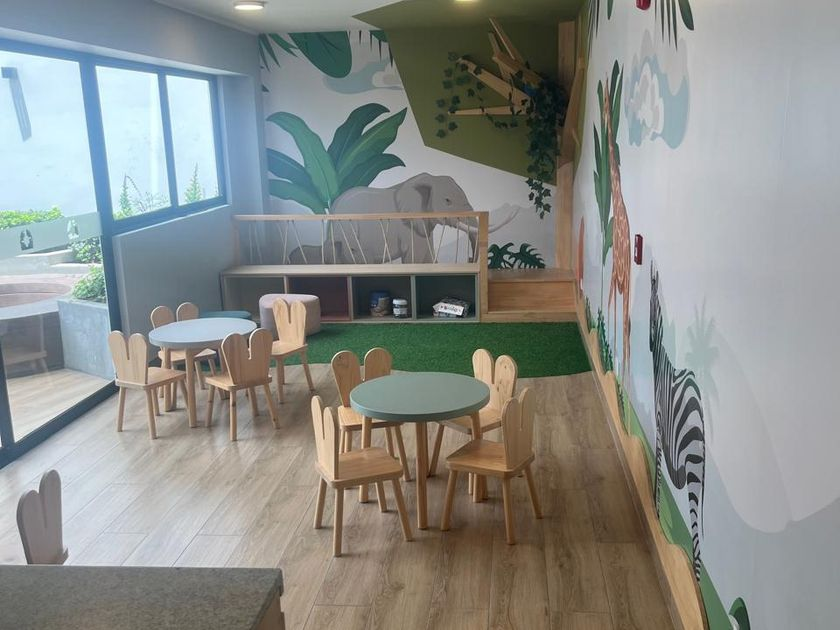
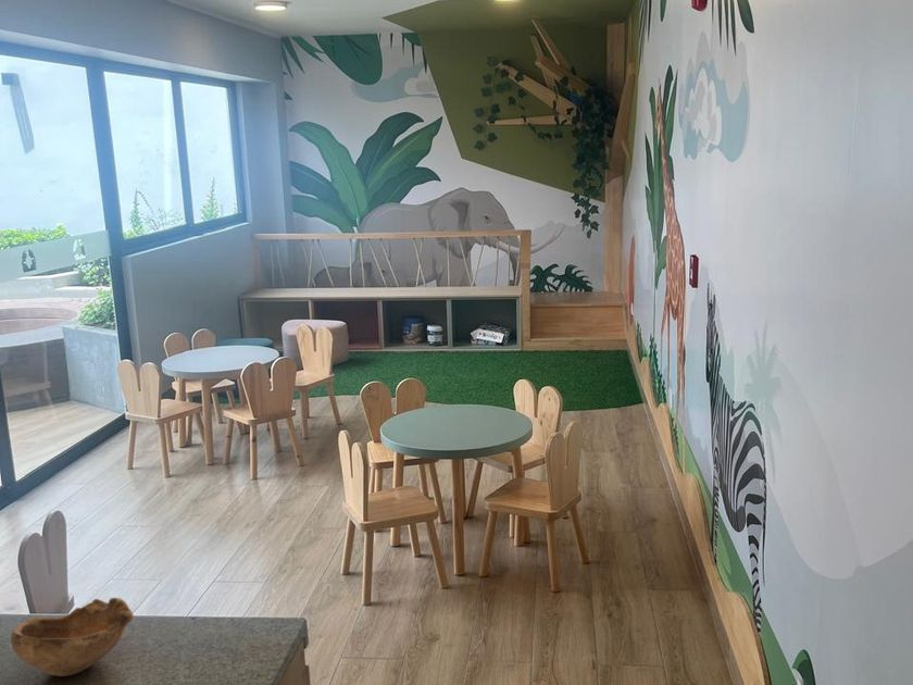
+ bowl [10,597,135,677]
